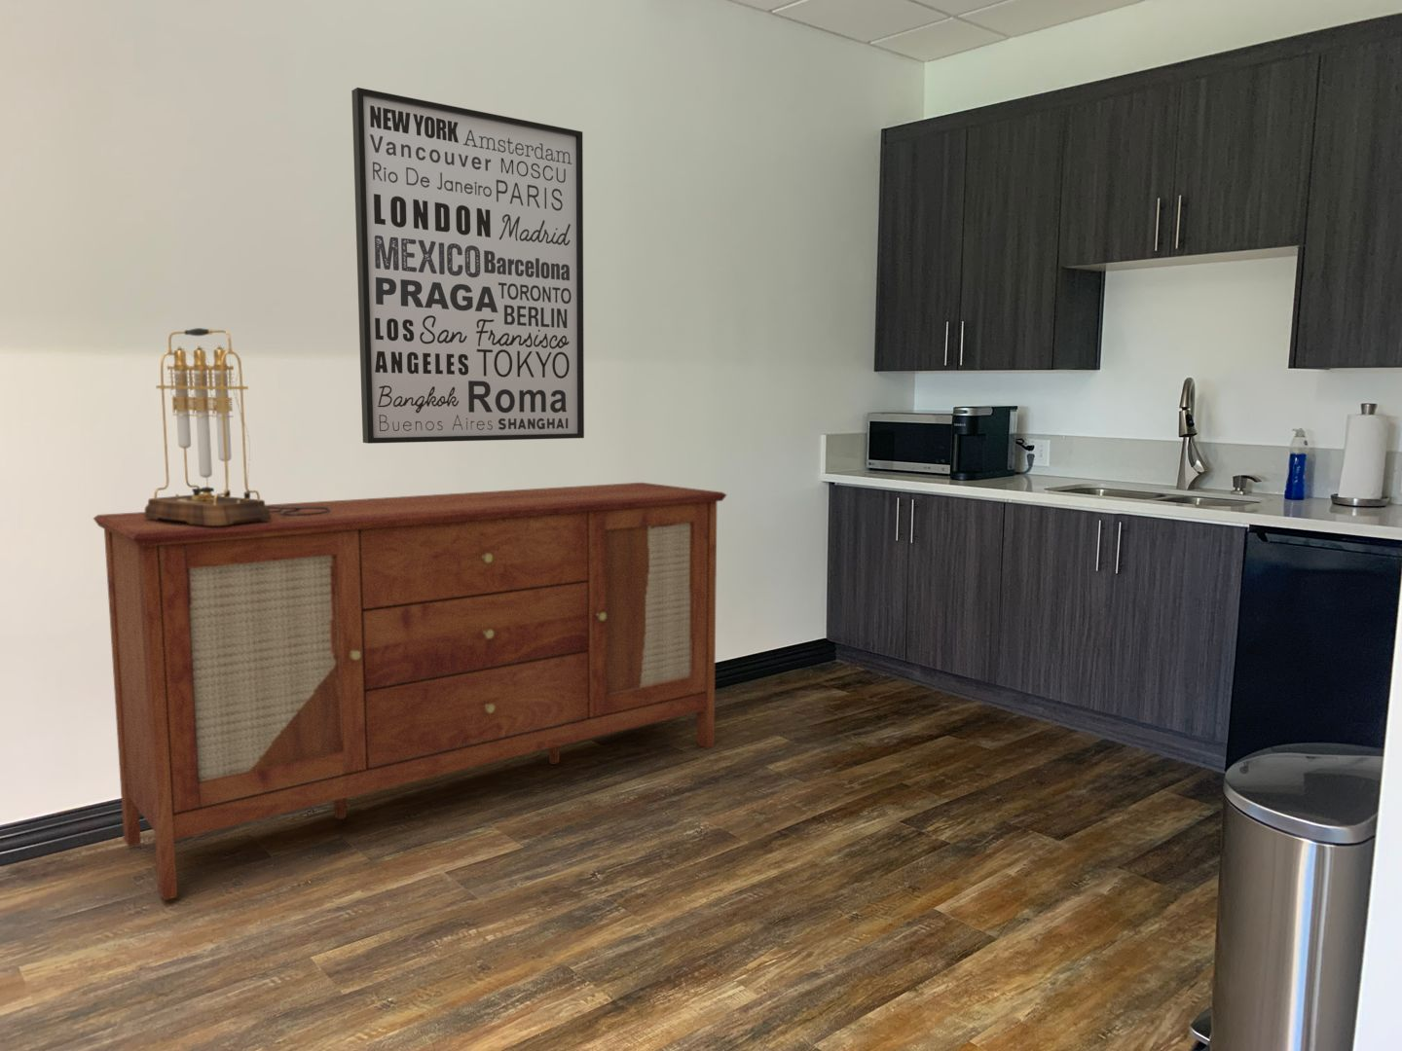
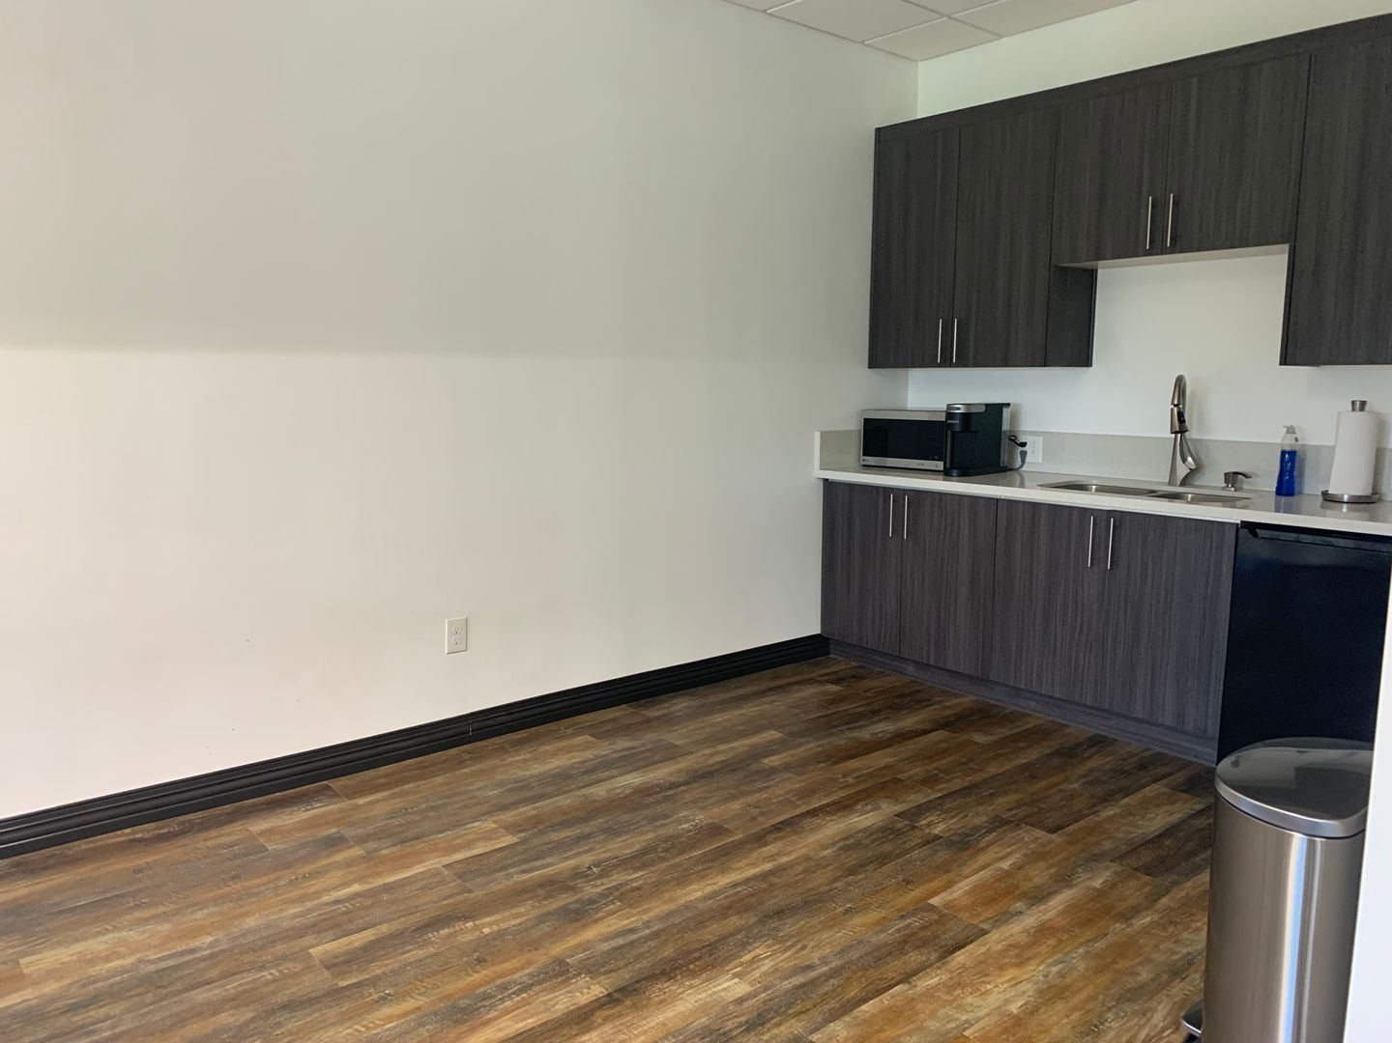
- sideboard [93,481,729,901]
- table lamp [145,327,331,526]
- wall art [350,86,585,445]
